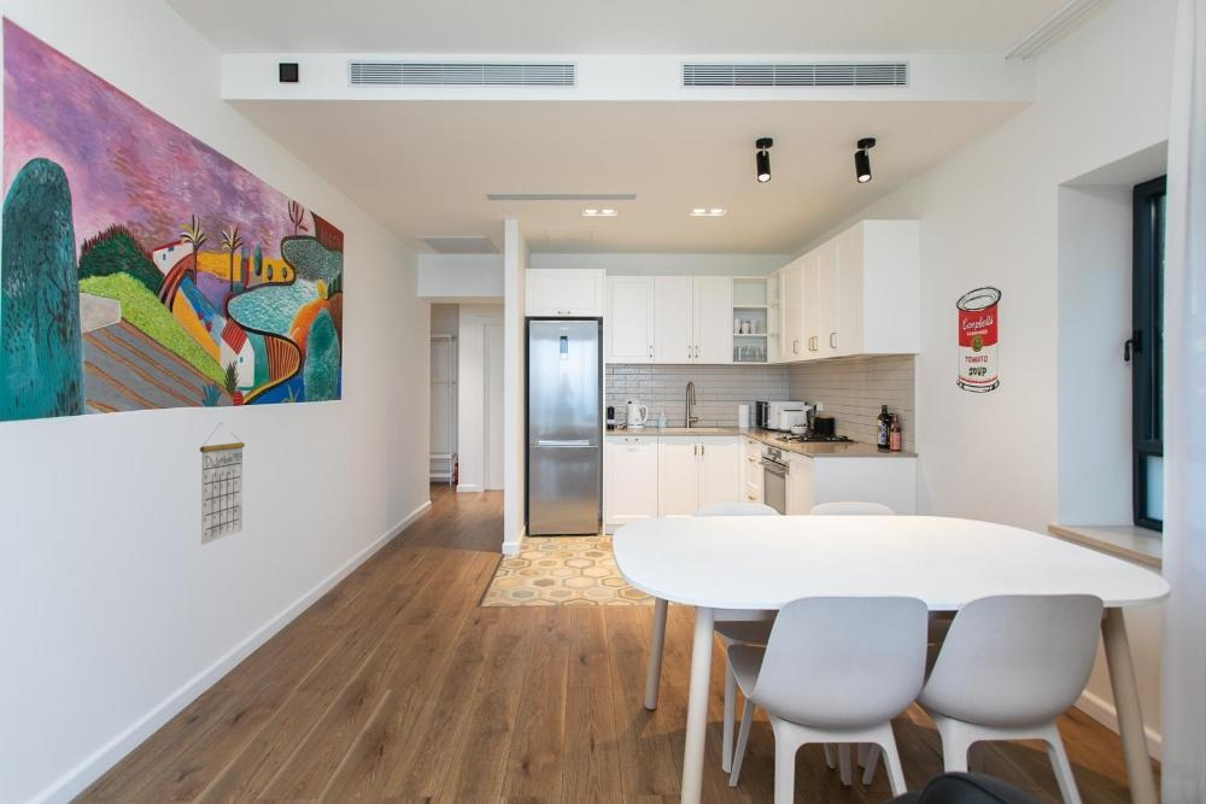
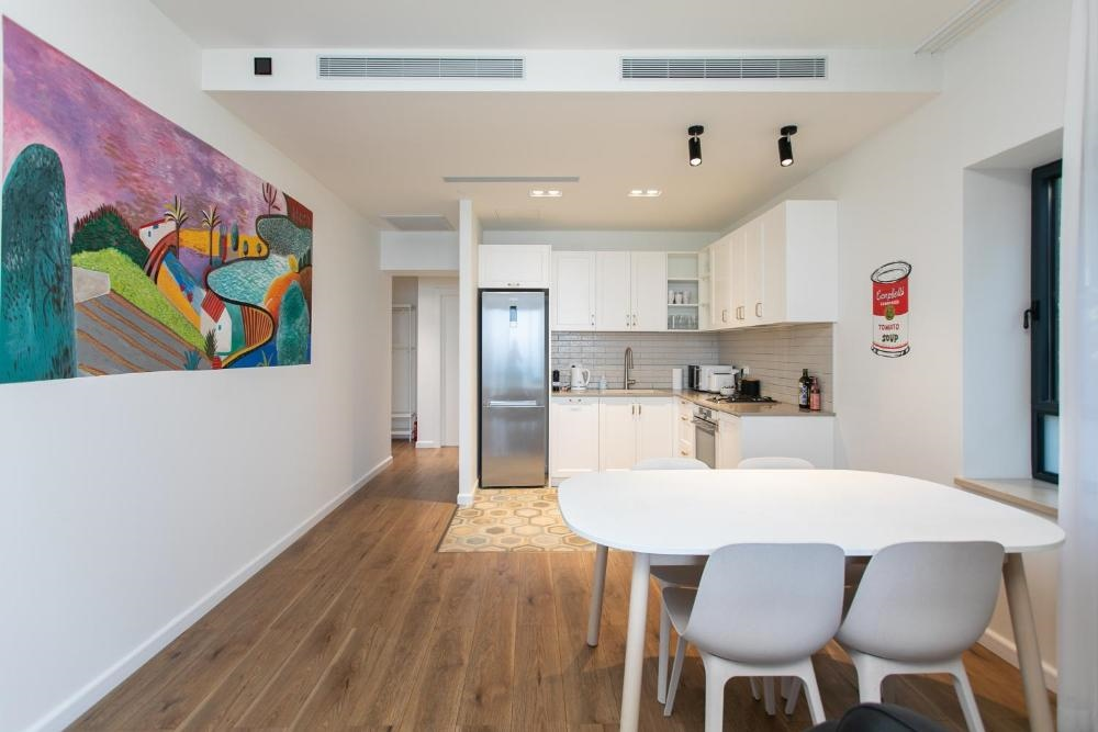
- calendar [199,422,246,546]
